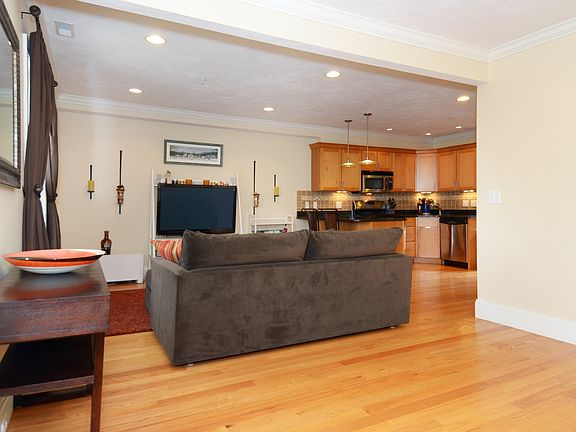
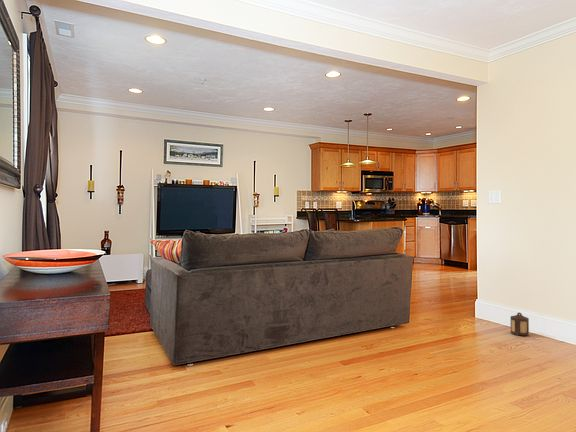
+ lantern [510,312,530,337]
